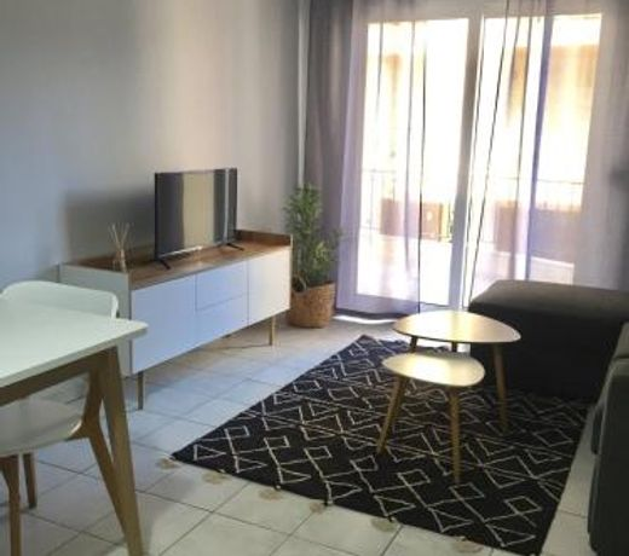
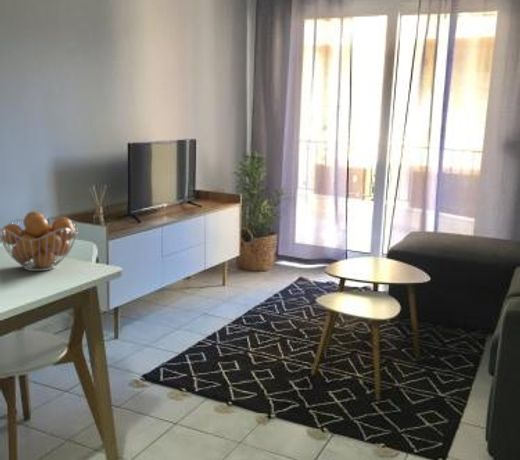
+ fruit basket [0,210,79,272]
